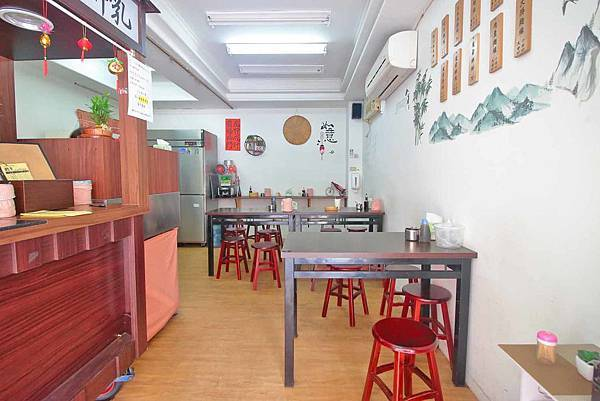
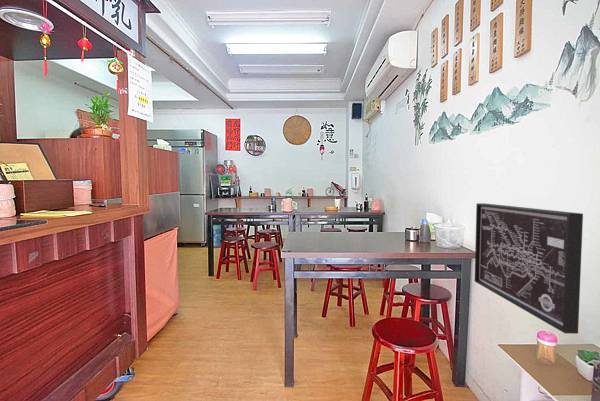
+ wall art [474,202,584,335]
